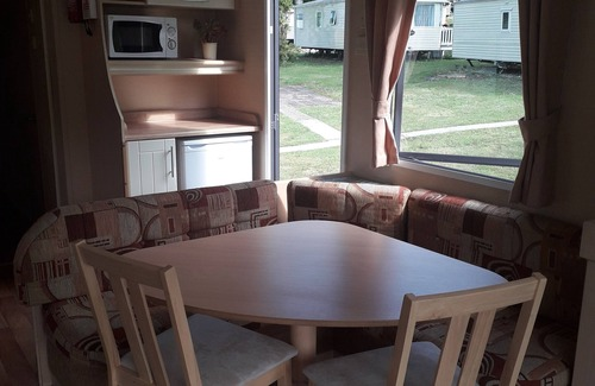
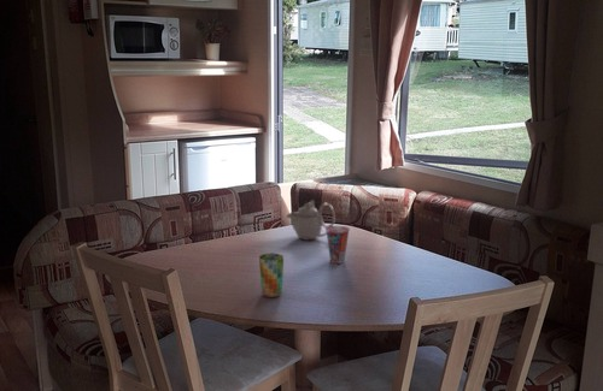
+ teapot [285,199,336,242]
+ cup [258,253,285,298]
+ cup [324,225,351,265]
